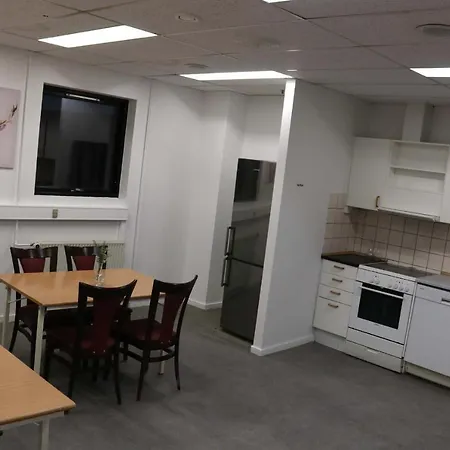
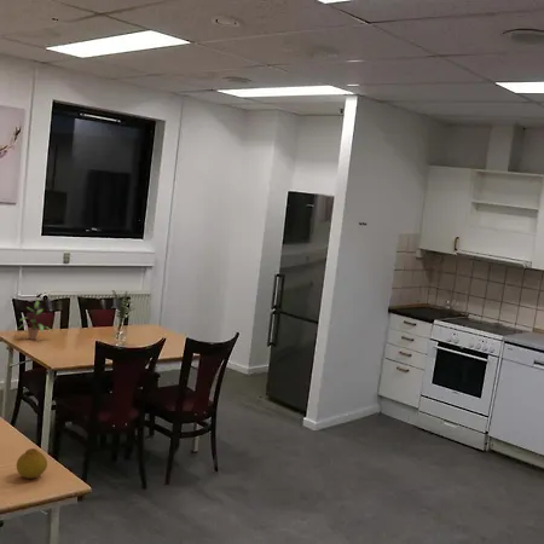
+ fruit [16,447,48,480]
+ potted plant [18,299,53,341]
